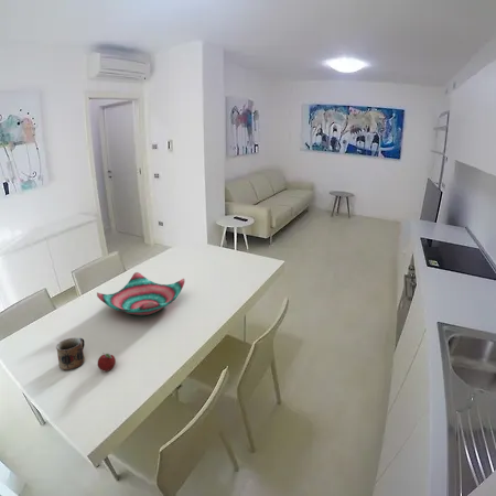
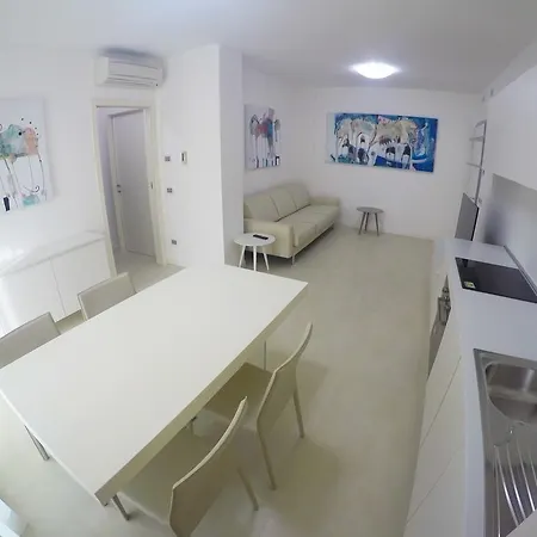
- decorative bowl [96,271,185,317]
- mug [55,337,86,371]
- fruit [97,353,117,373]
